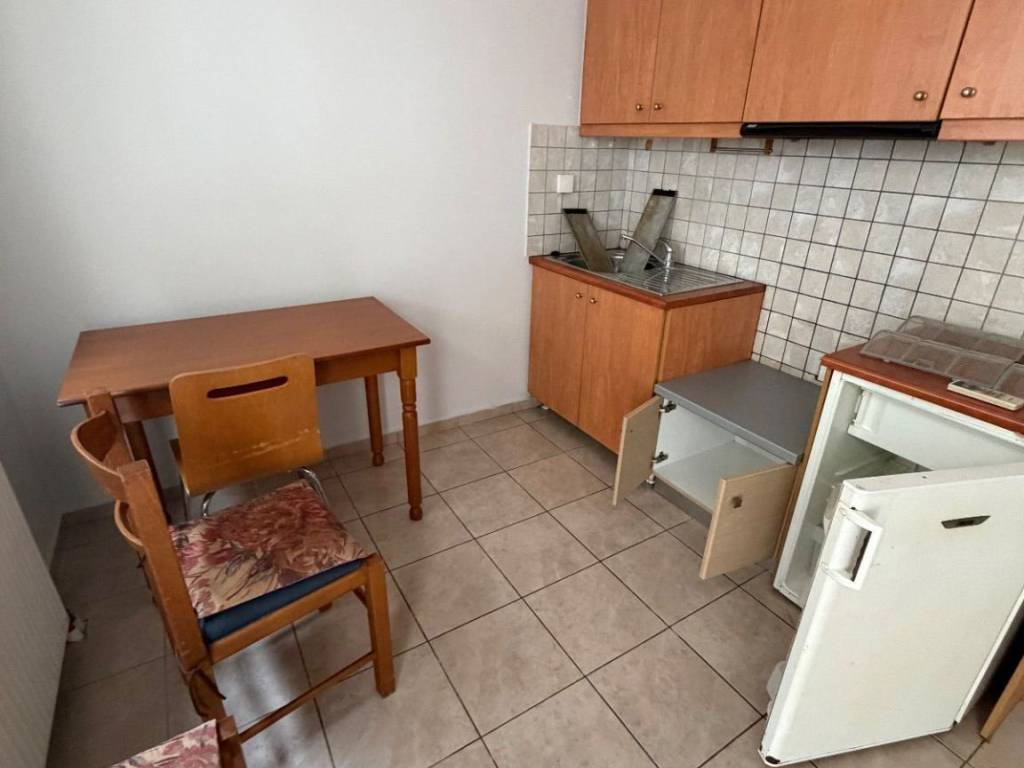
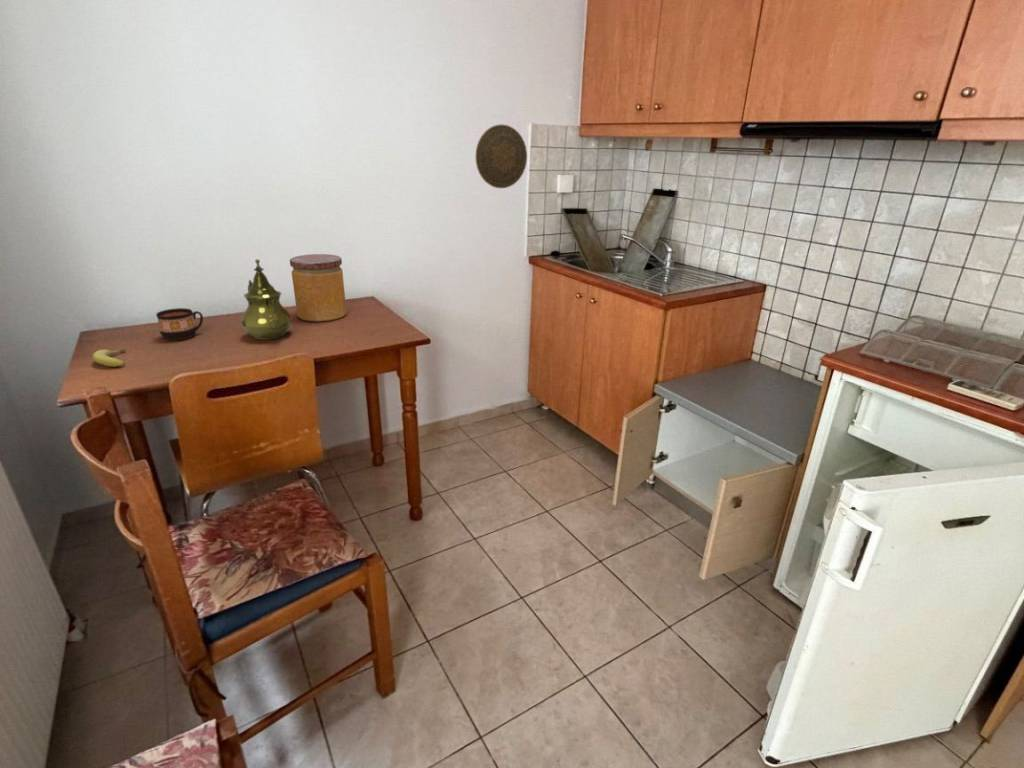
+ cup [155,307,204,341]
+ fruit [92,348,126,368]
+ jar [289,253,347,323]
+ teapot [240,258,293,341]
+ decorative plate [474,123,528,189]
